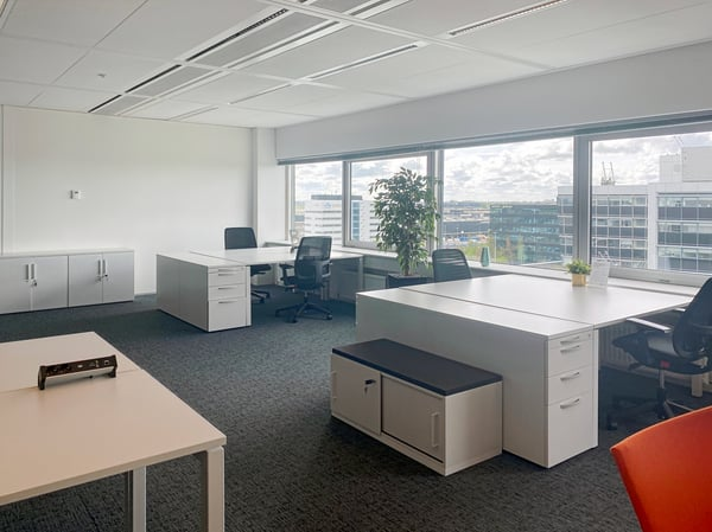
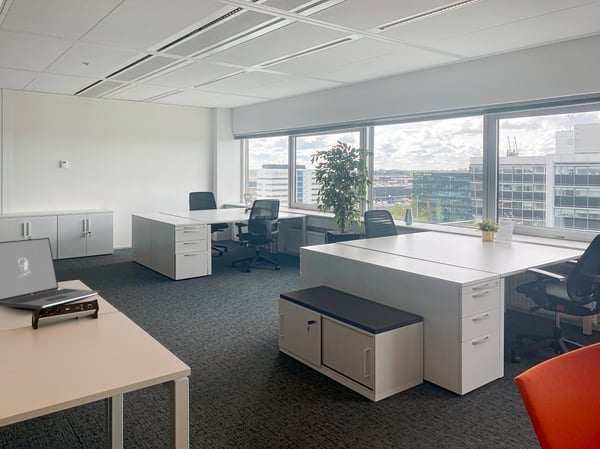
+ laptop [0,237,101,310]
